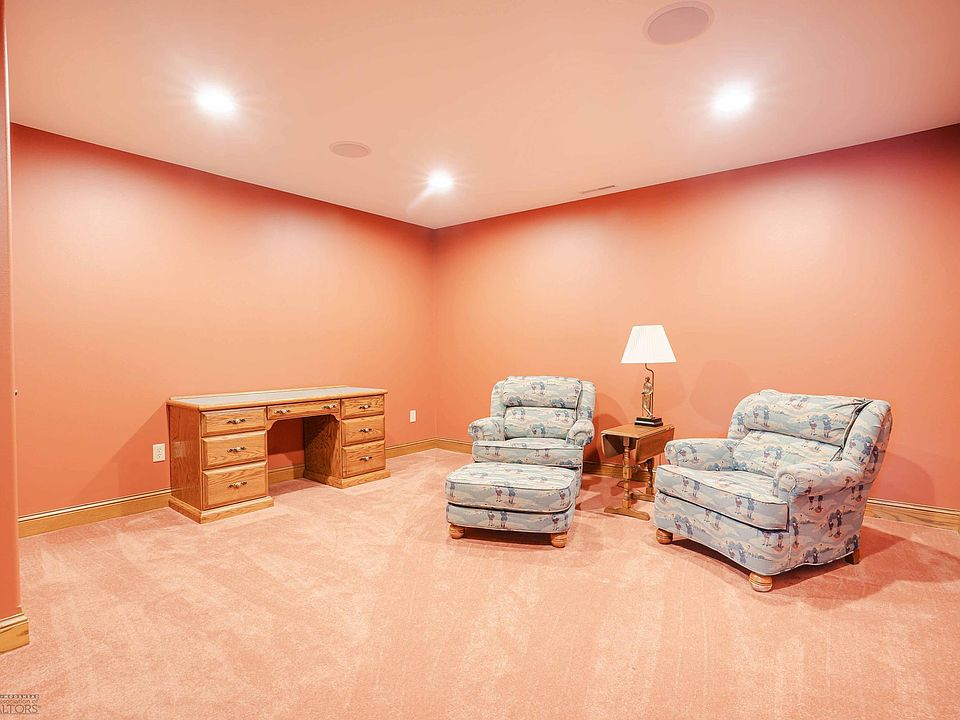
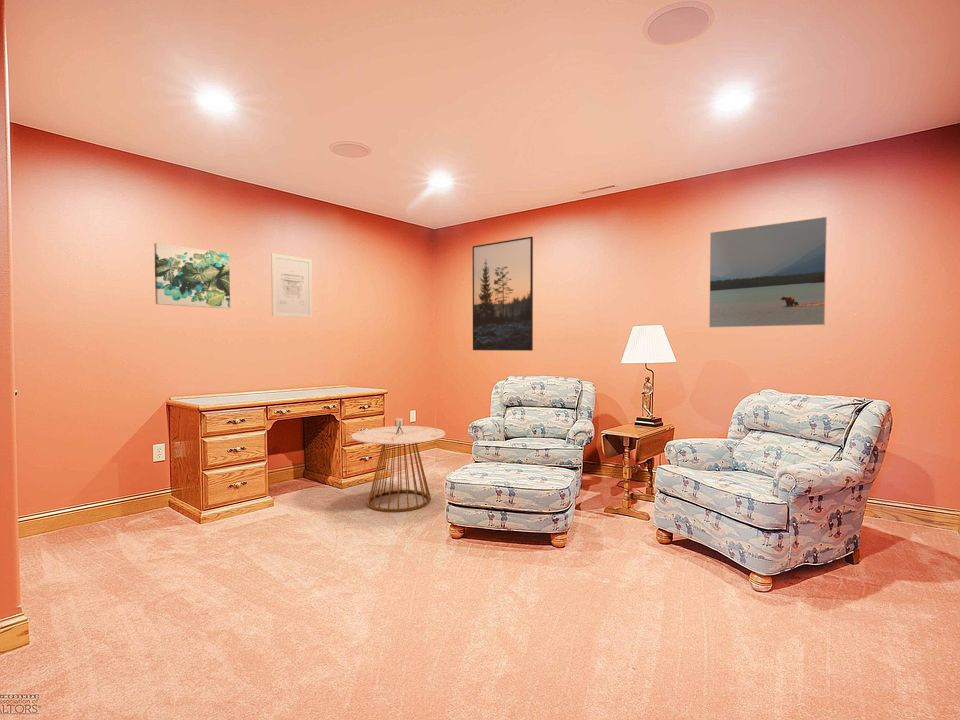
+ wall art [153,242,231,309]
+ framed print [472,236,534,352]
+ side table [350,417,446,513]
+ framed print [708,216,828,329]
+ wall art [270,253,313,319]
